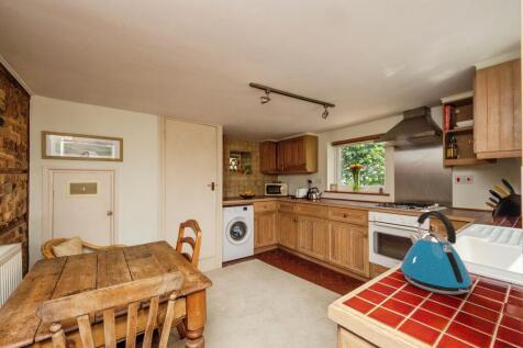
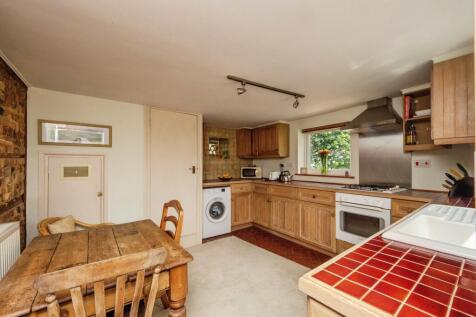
- kettle [400,210,474,295]
